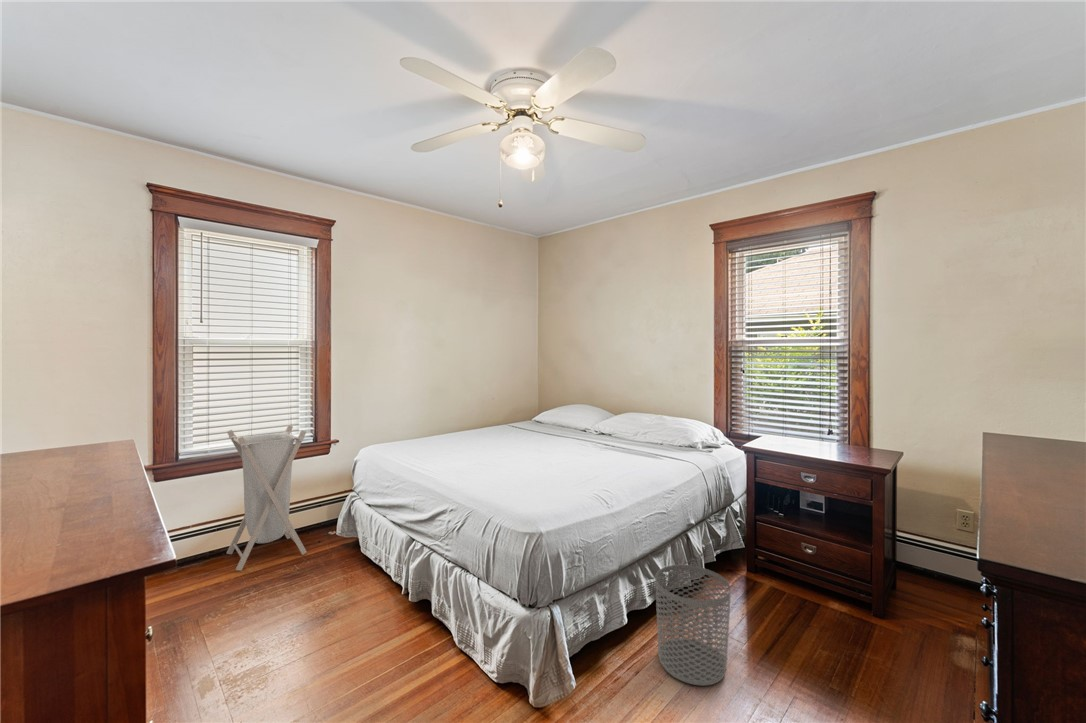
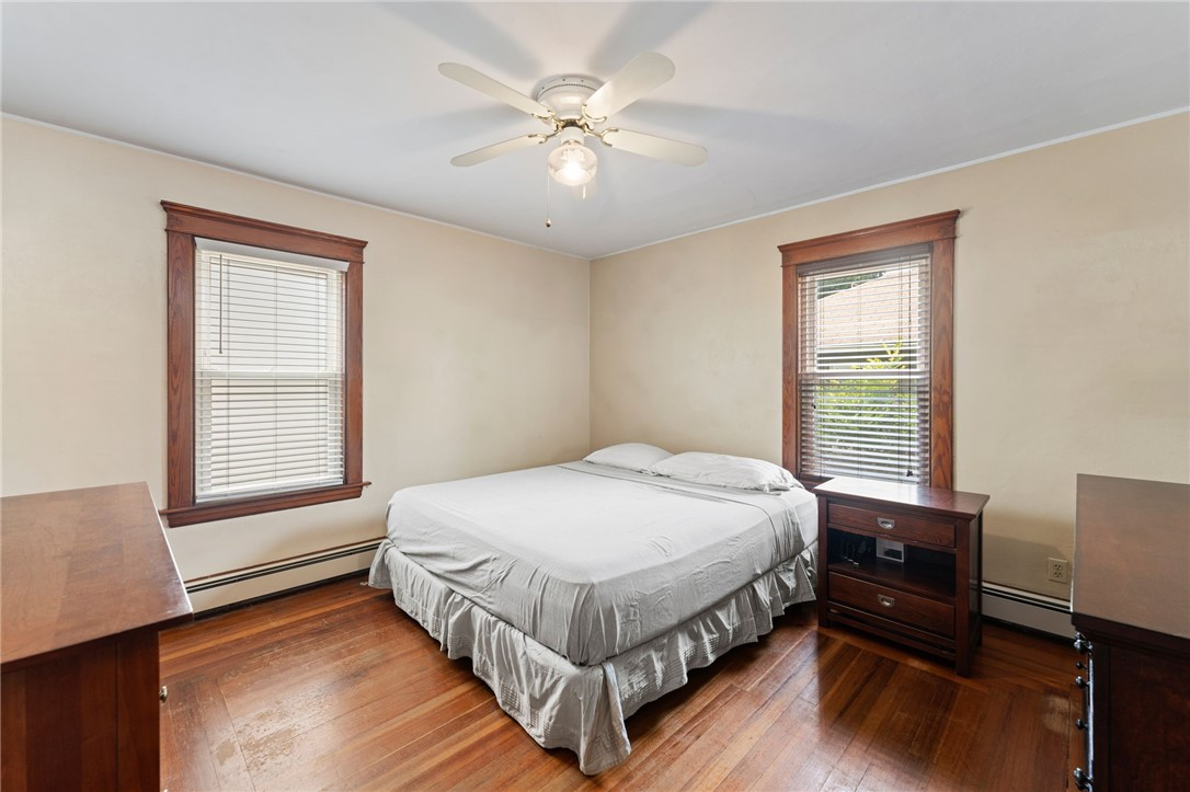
- waste bin [655,564,732,687]
- laundry hamper [226,424,308,571]
